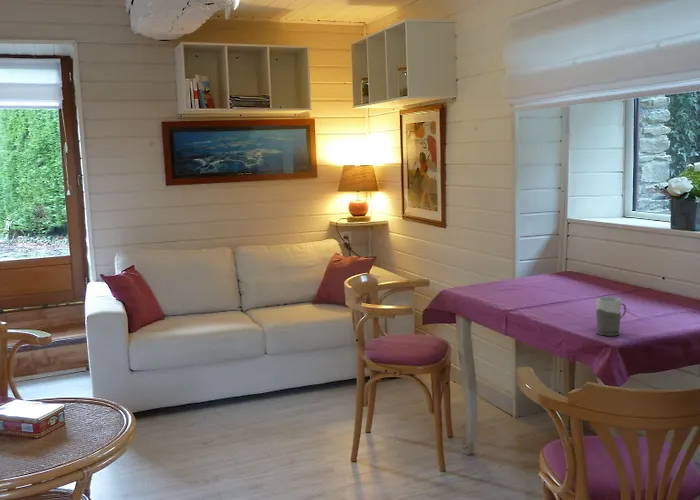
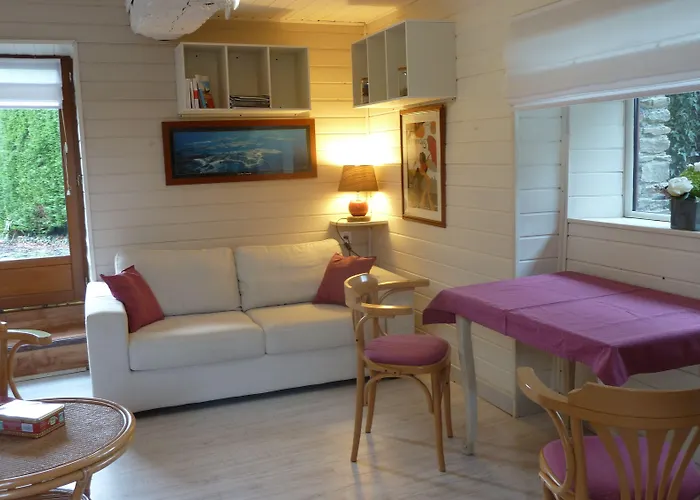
- mug [595,296,627,337]
